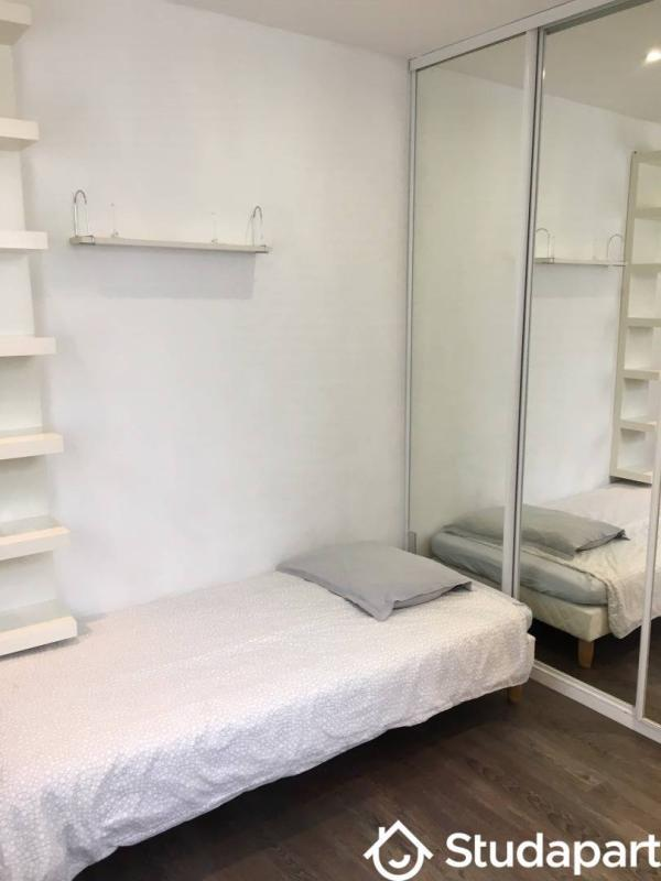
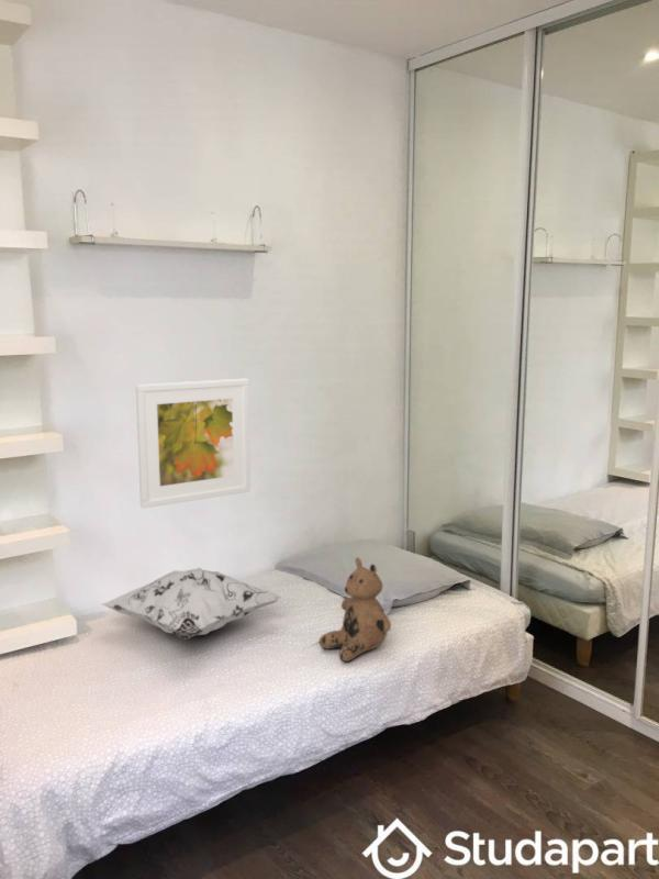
+ teddy bear [319,556,392,663]
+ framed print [134,378,252,510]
+ decorative pillow [101,567,284,641]
